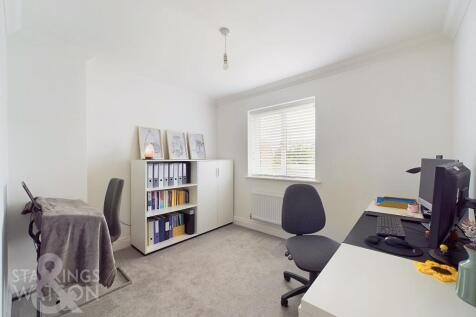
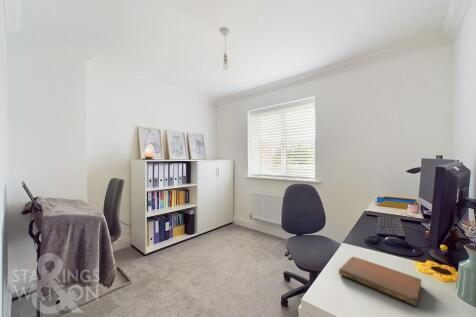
+ notebook [338,255,422,307]
